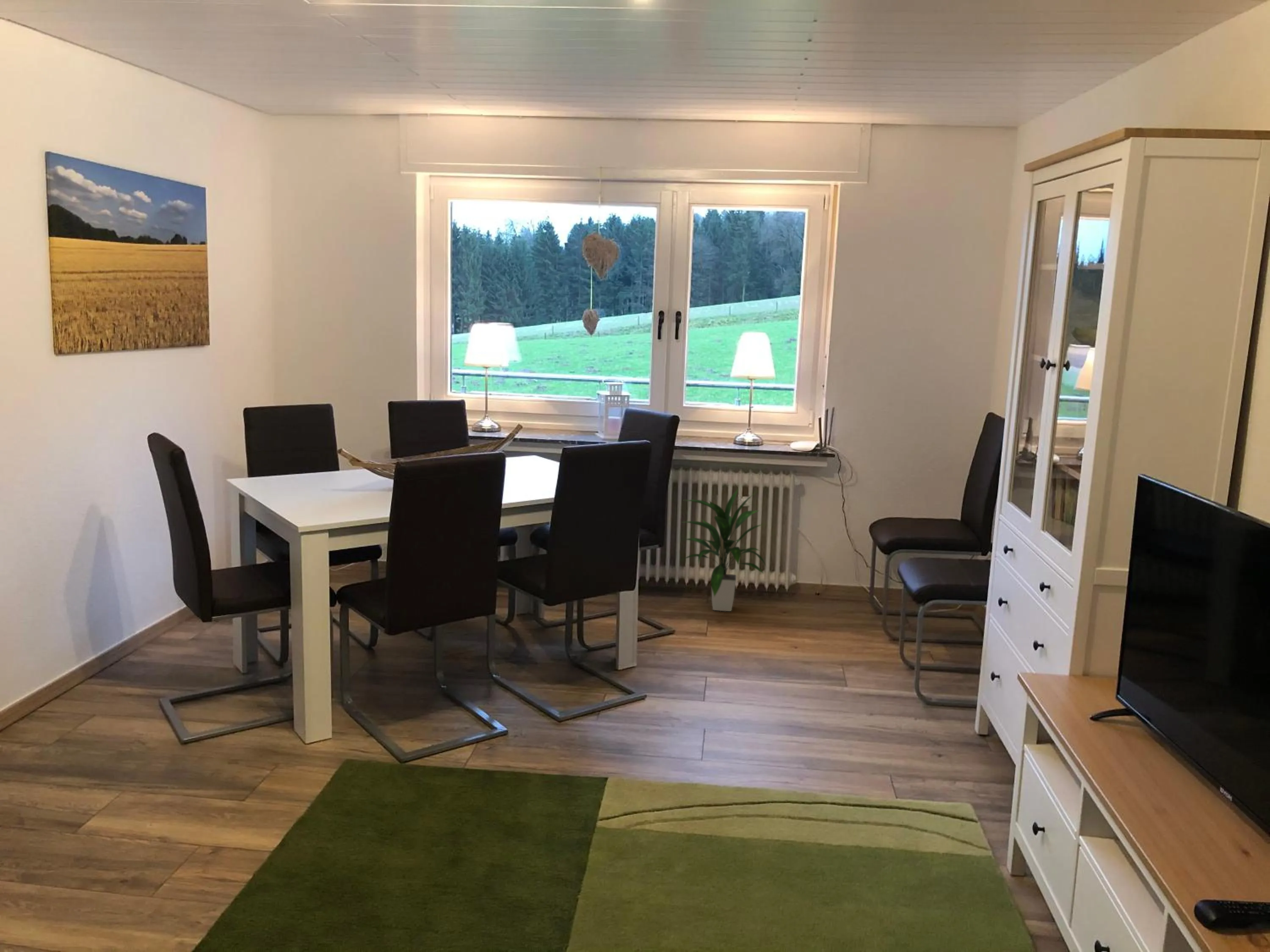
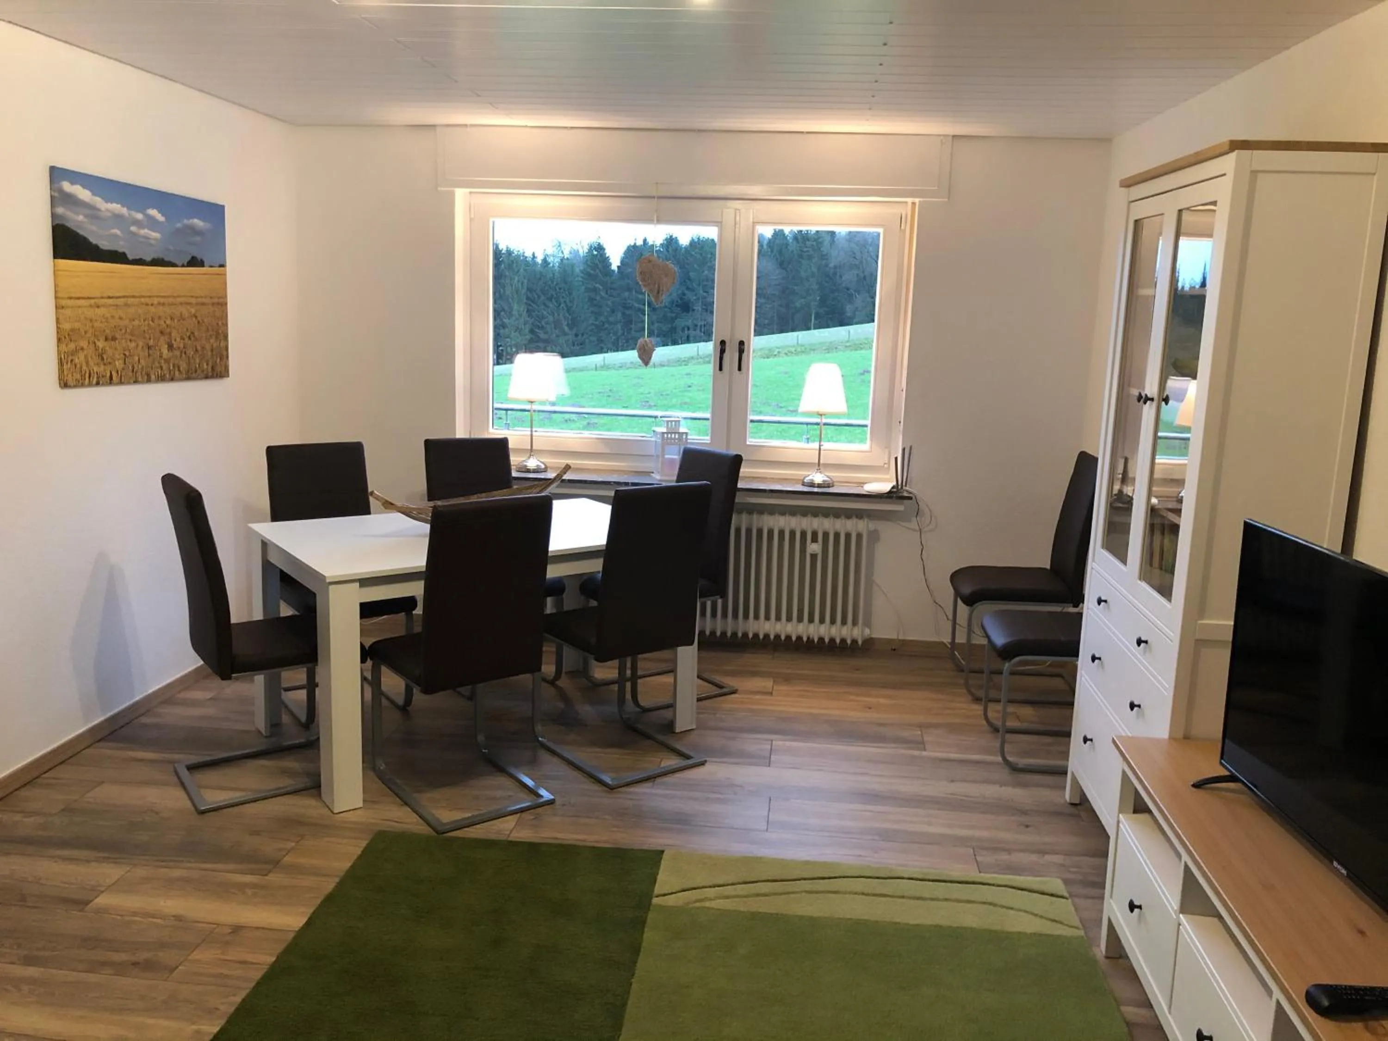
- indoor plant [678,487,767,612]
